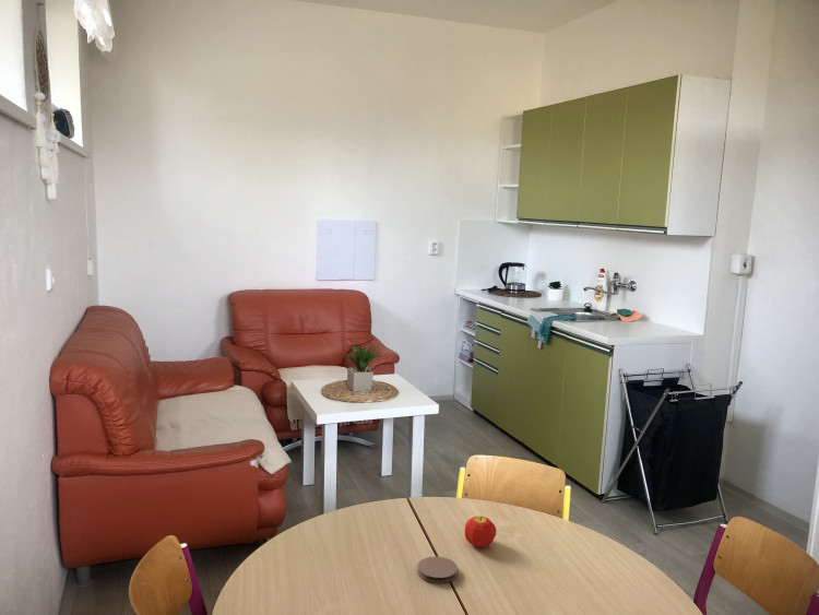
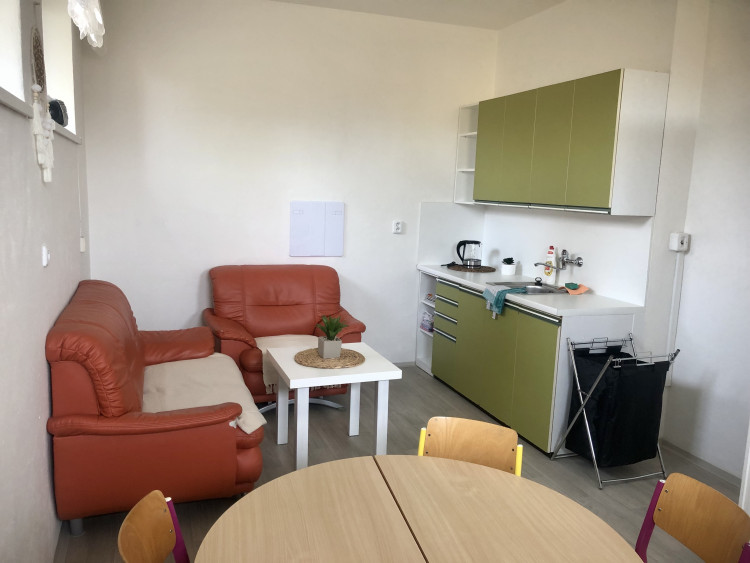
- fruit [464,516,497,548]
- coaster [416,555,459,584]
